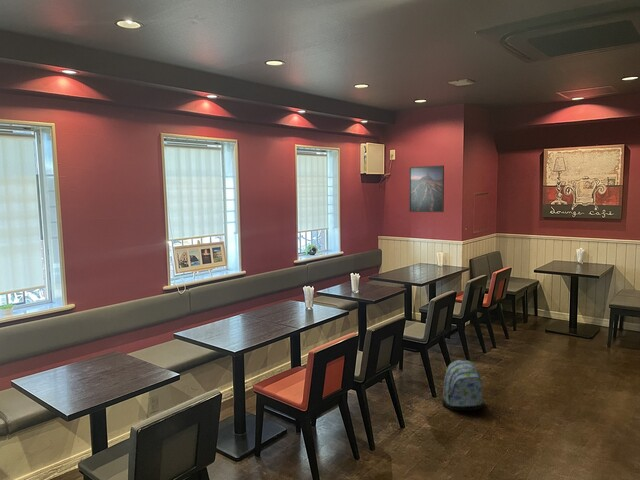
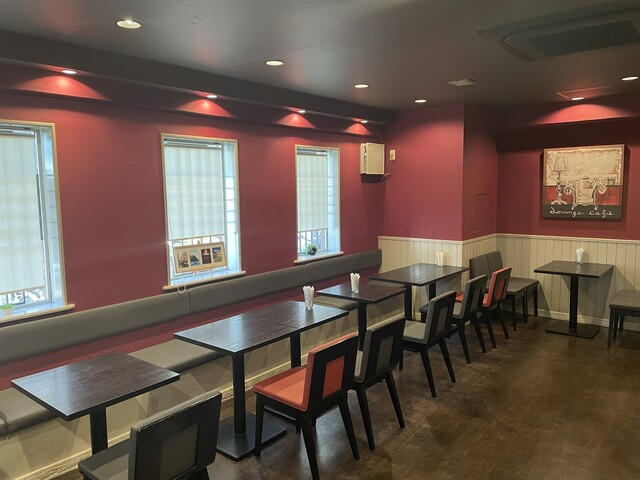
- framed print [408,164,445,213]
- backpack [441,359,484,411]
